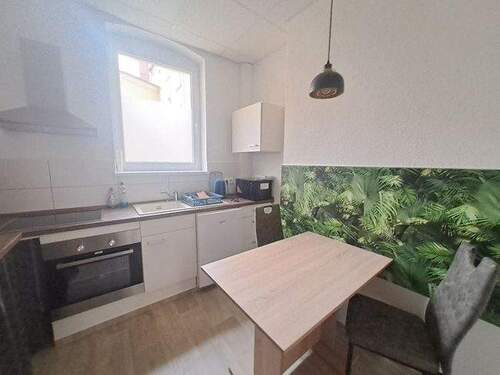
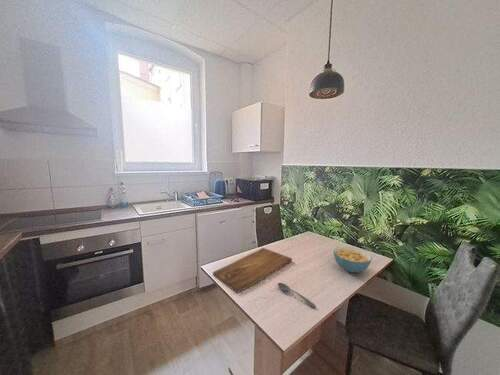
+ cutting board [212,247,293,294]
+ soupspoon [277,282,317,309]
+ cereal bowl [332,246,373,273]
